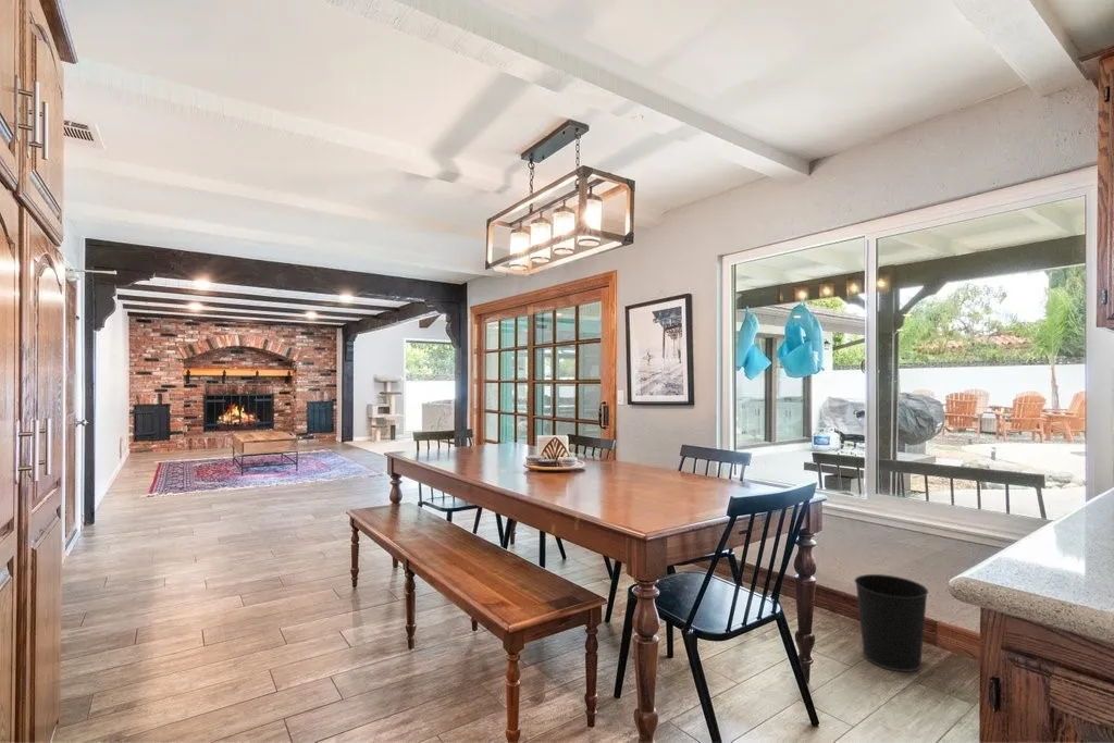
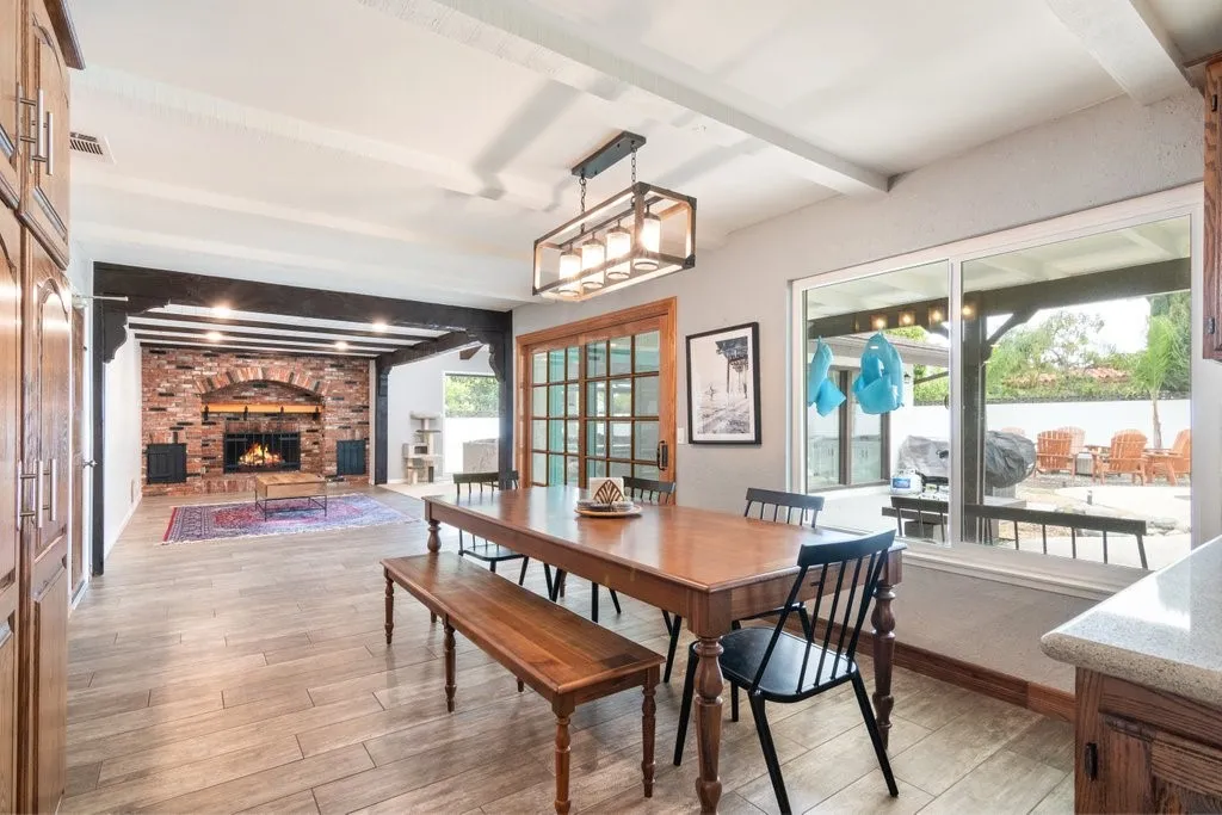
- wastebasket [853,573,929,673]
